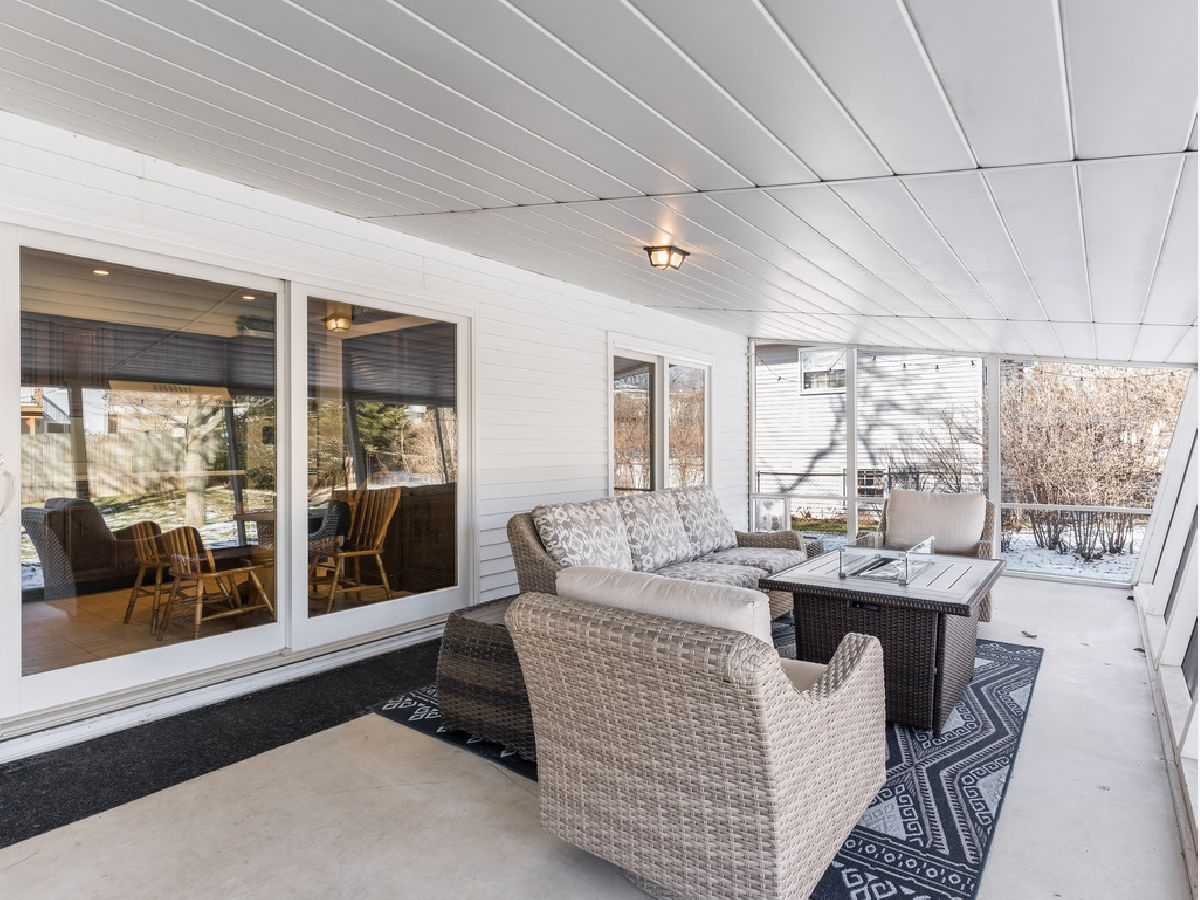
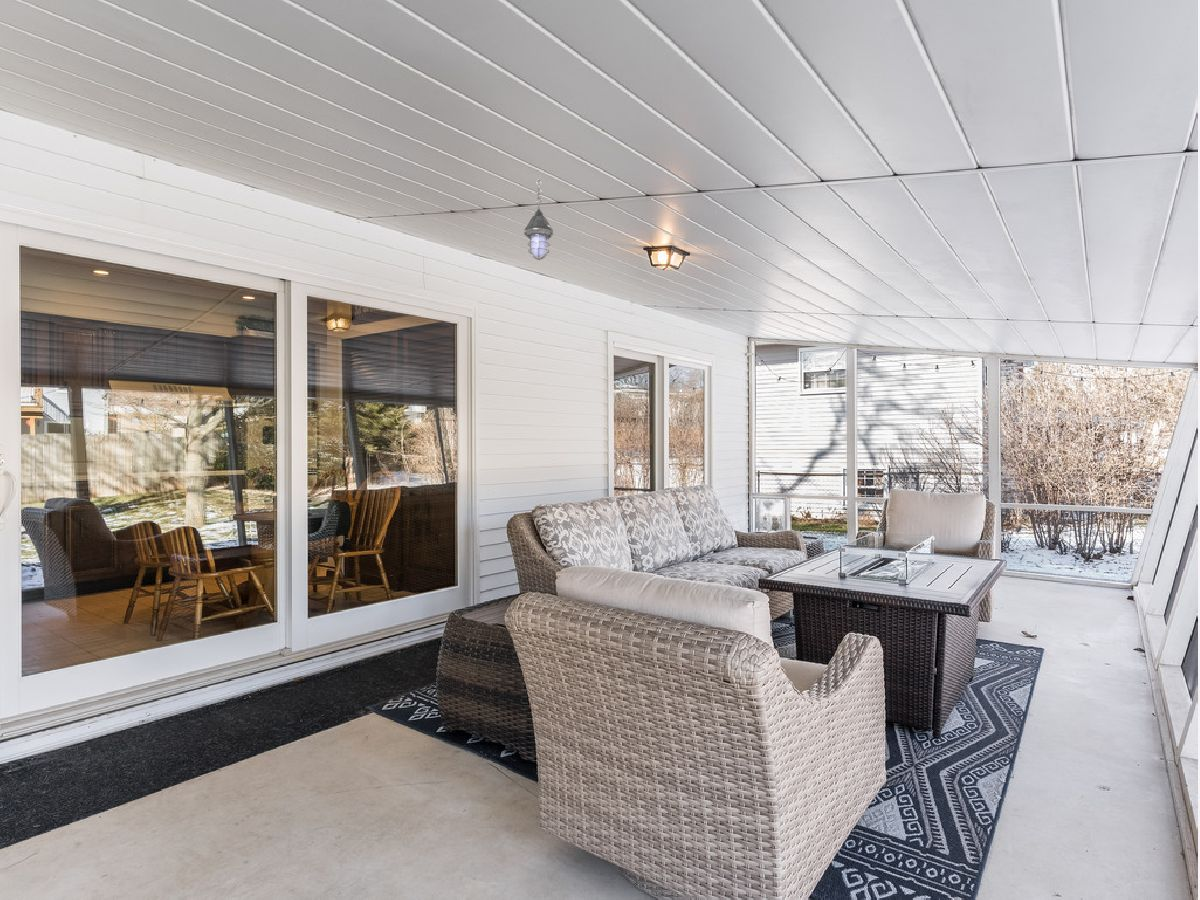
+ hanging lantern [523,174,554,261]
